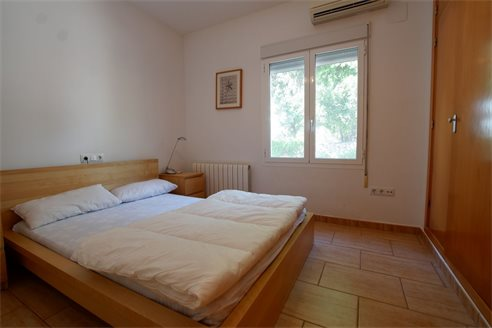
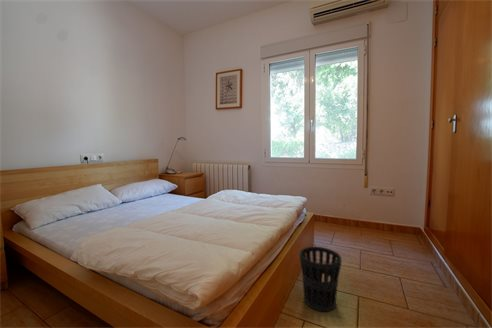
+ wastebasket [299,246,342,312]
